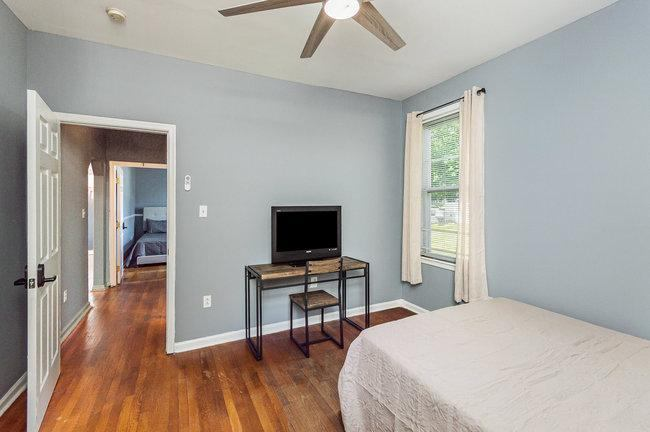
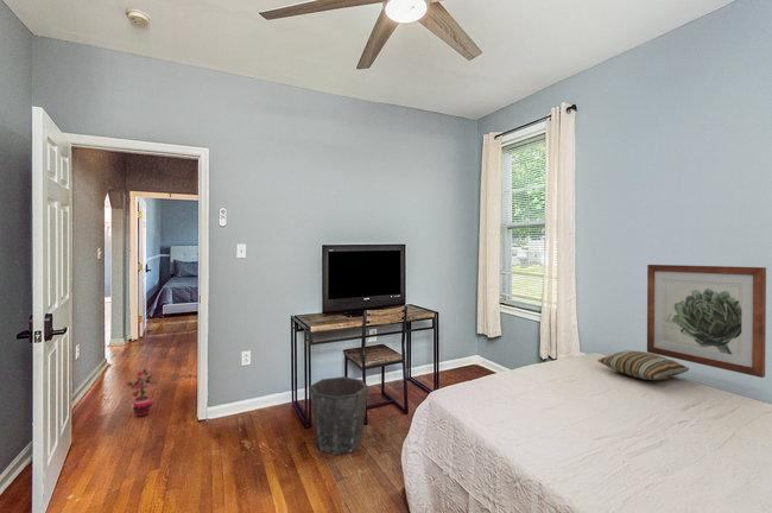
+ potted plant [125,366,158,418]
+ wall art [646,264,767,379]
+ waste bin [309,375,369,456]
+ pillow [596,349,690,381]
